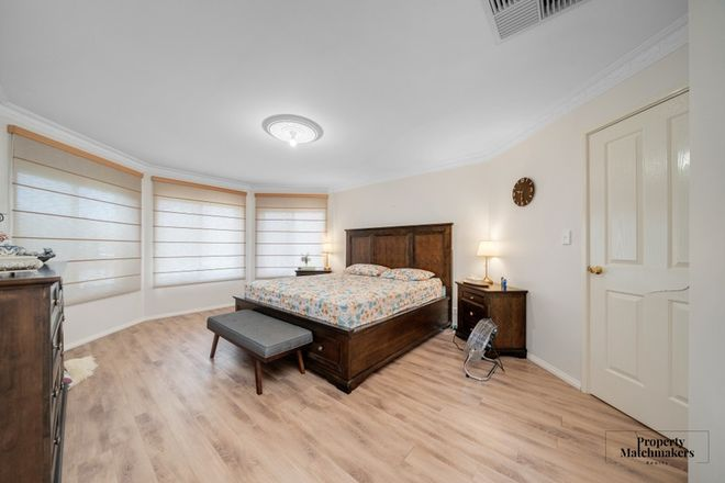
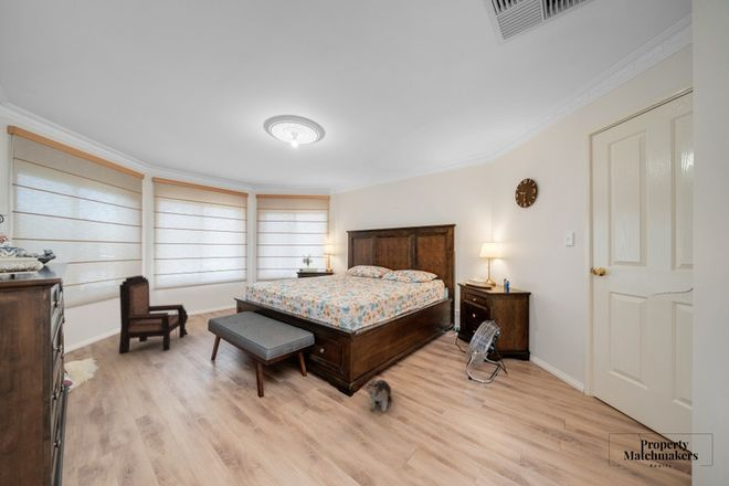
+ armchair [118,274,189,355]
+ plush toy [363,379,393,413]
